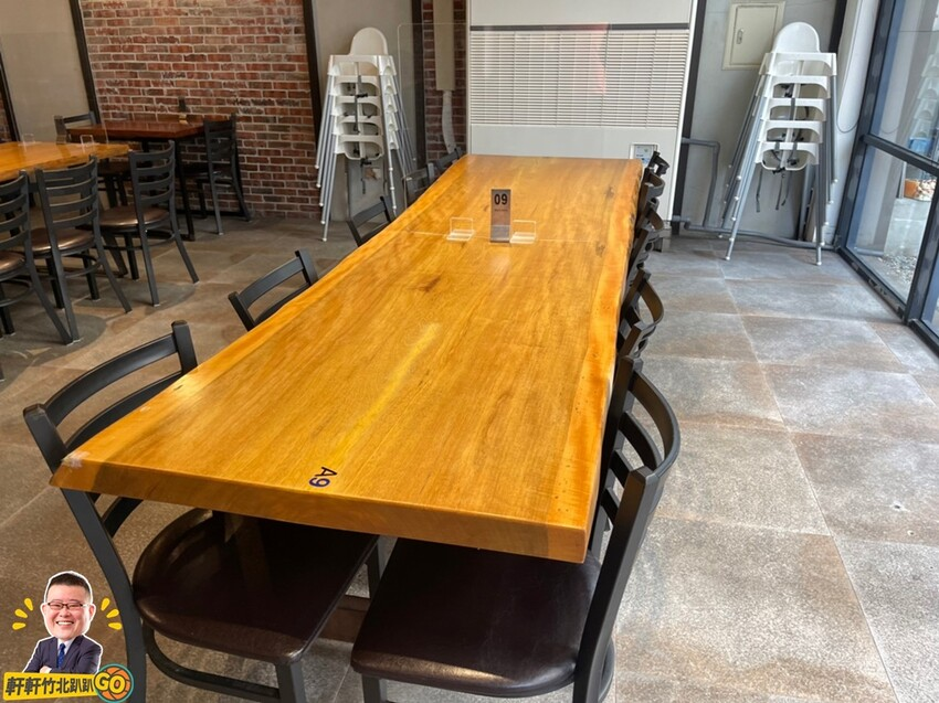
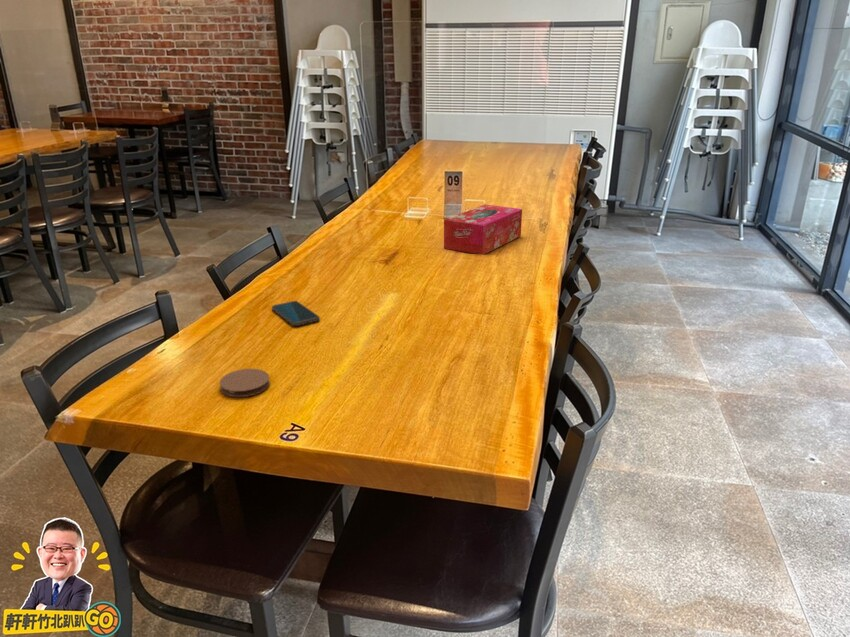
+ coaster [219,368,271,398]
+ smartphone [271,300,321,327]
+ tissue box [443,203,523,256]
